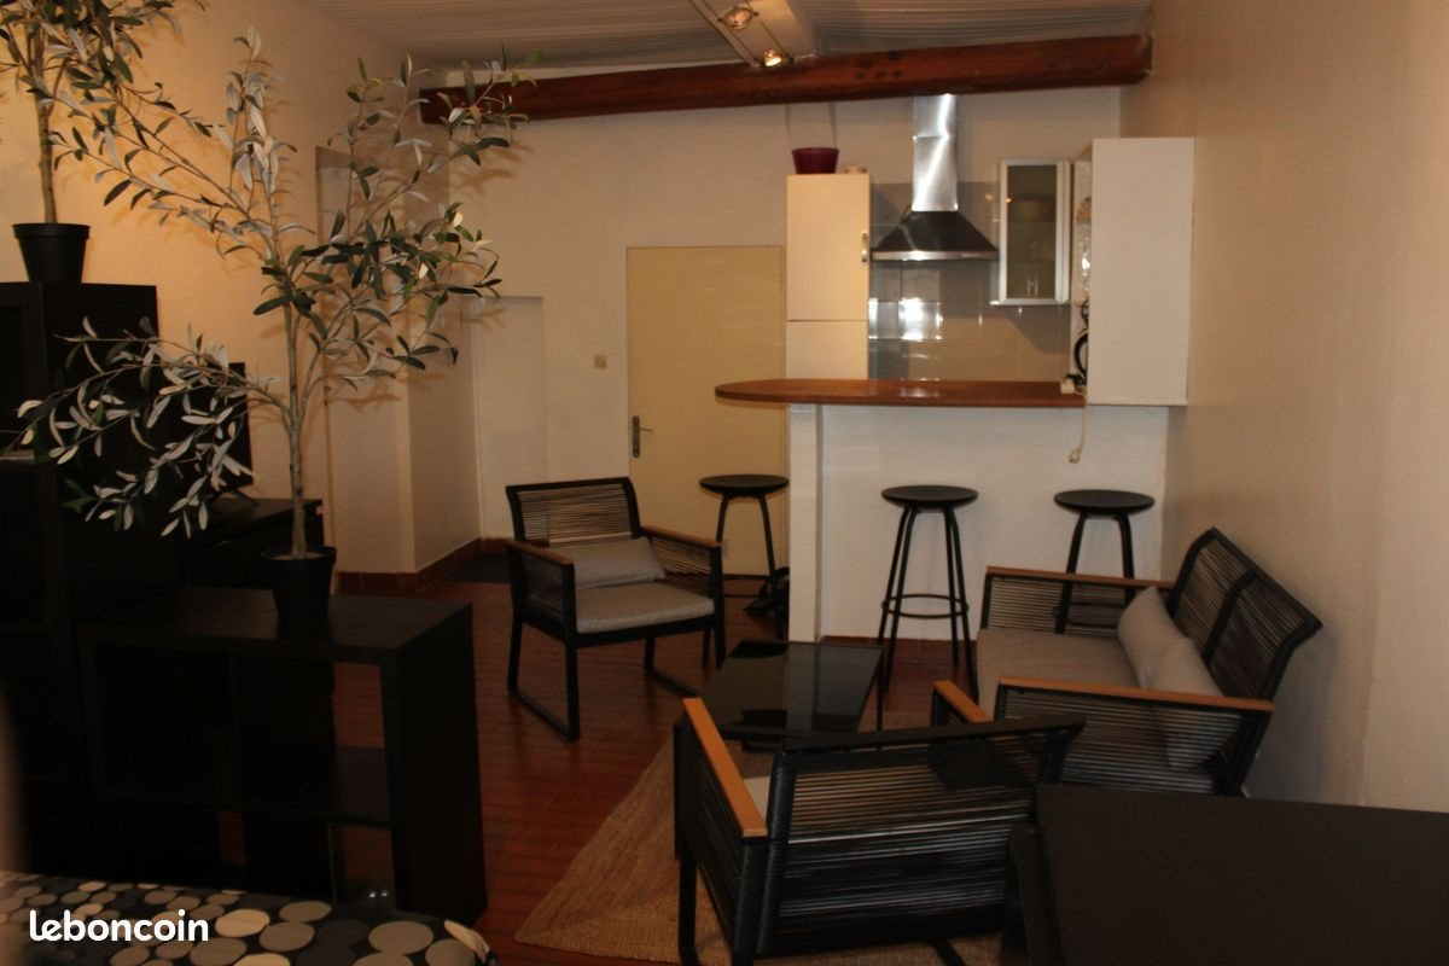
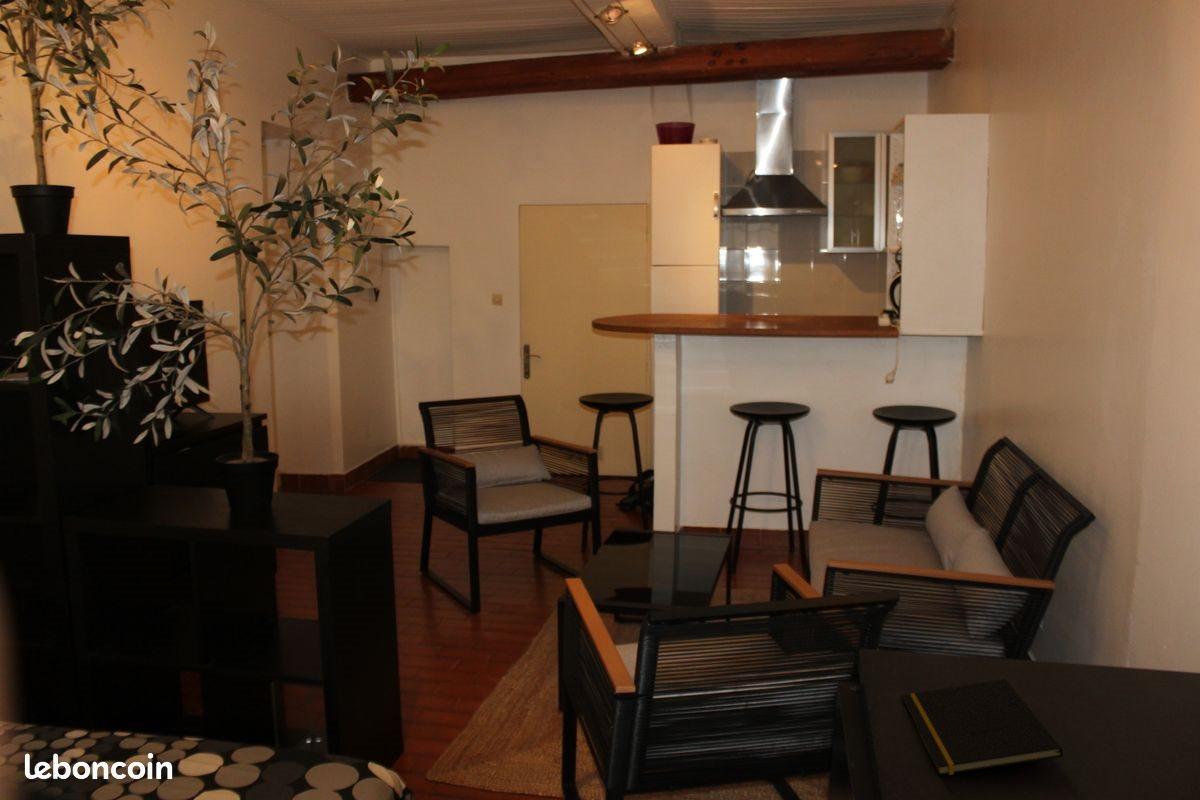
+ notepad [900,678,1064,777]
